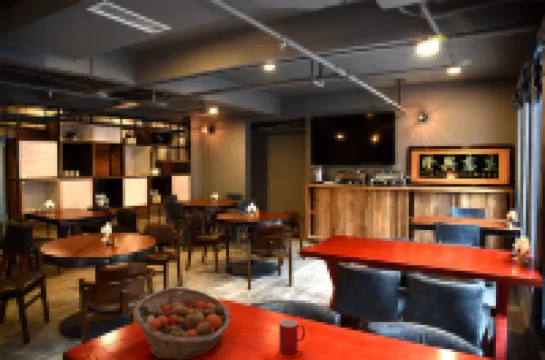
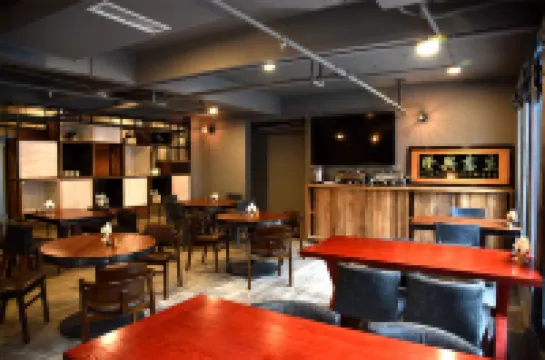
- fruit basket [132,287,232,360]
- cup [278,319,306,355]
